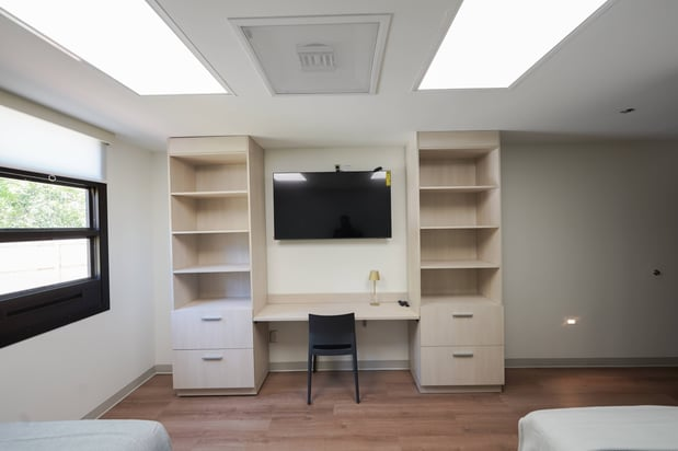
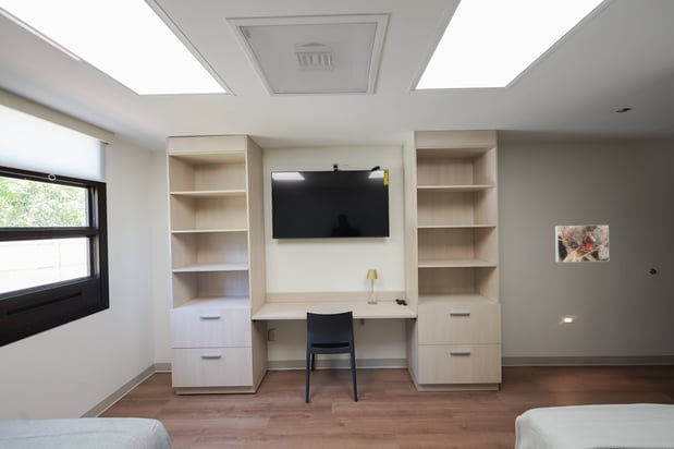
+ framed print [554,225,611,264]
